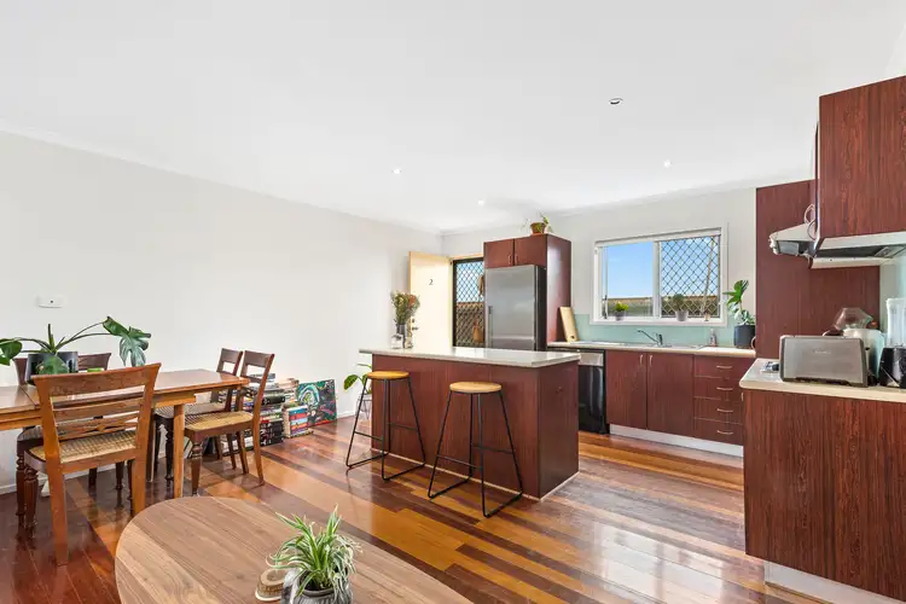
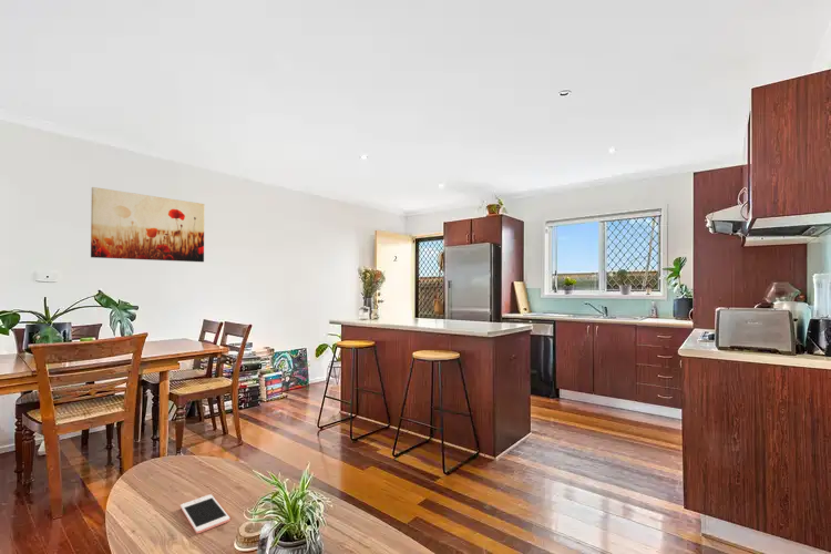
+ cell phone [179,493,230,535]
+ wall art [90,186,205,263]
